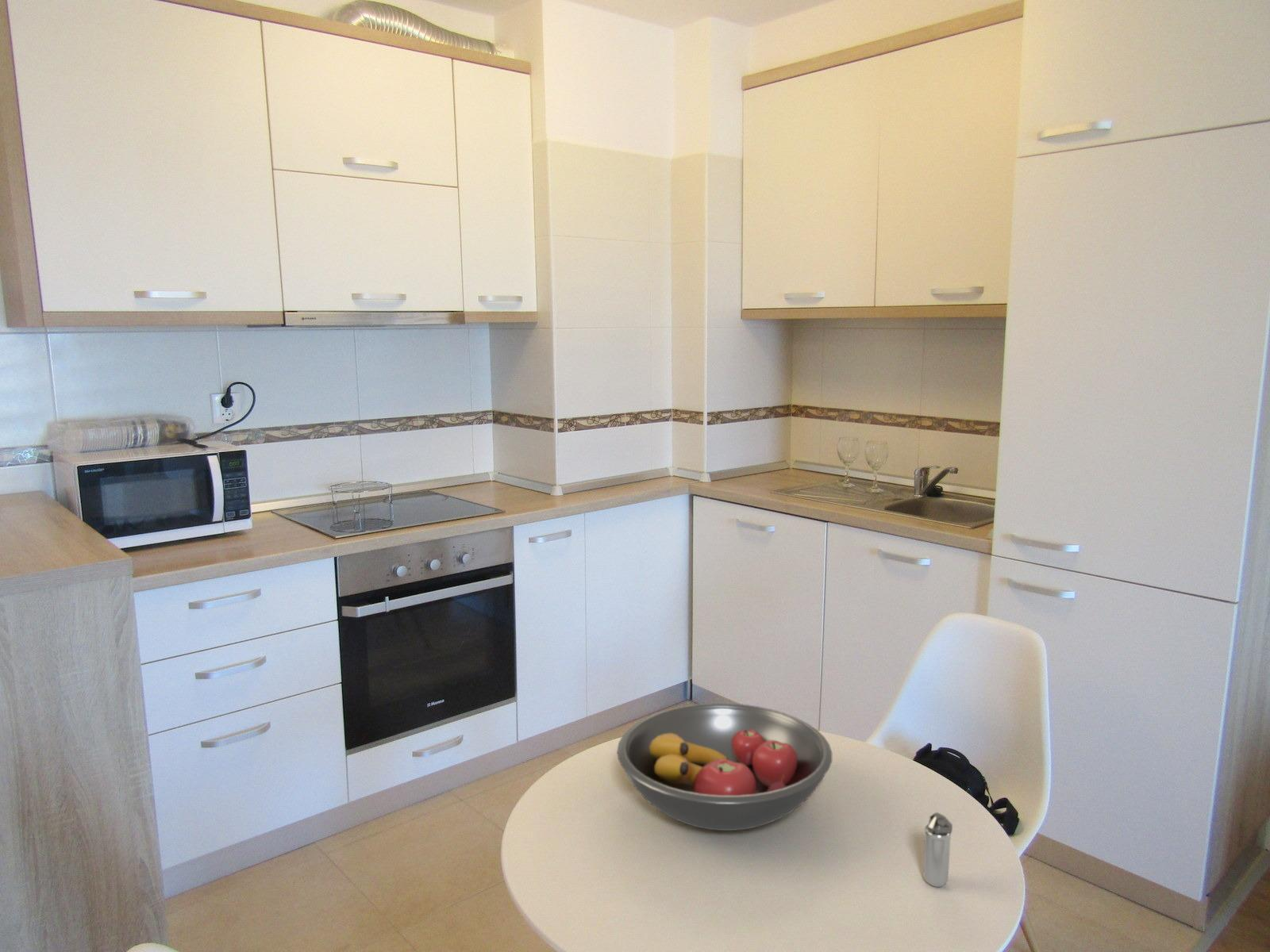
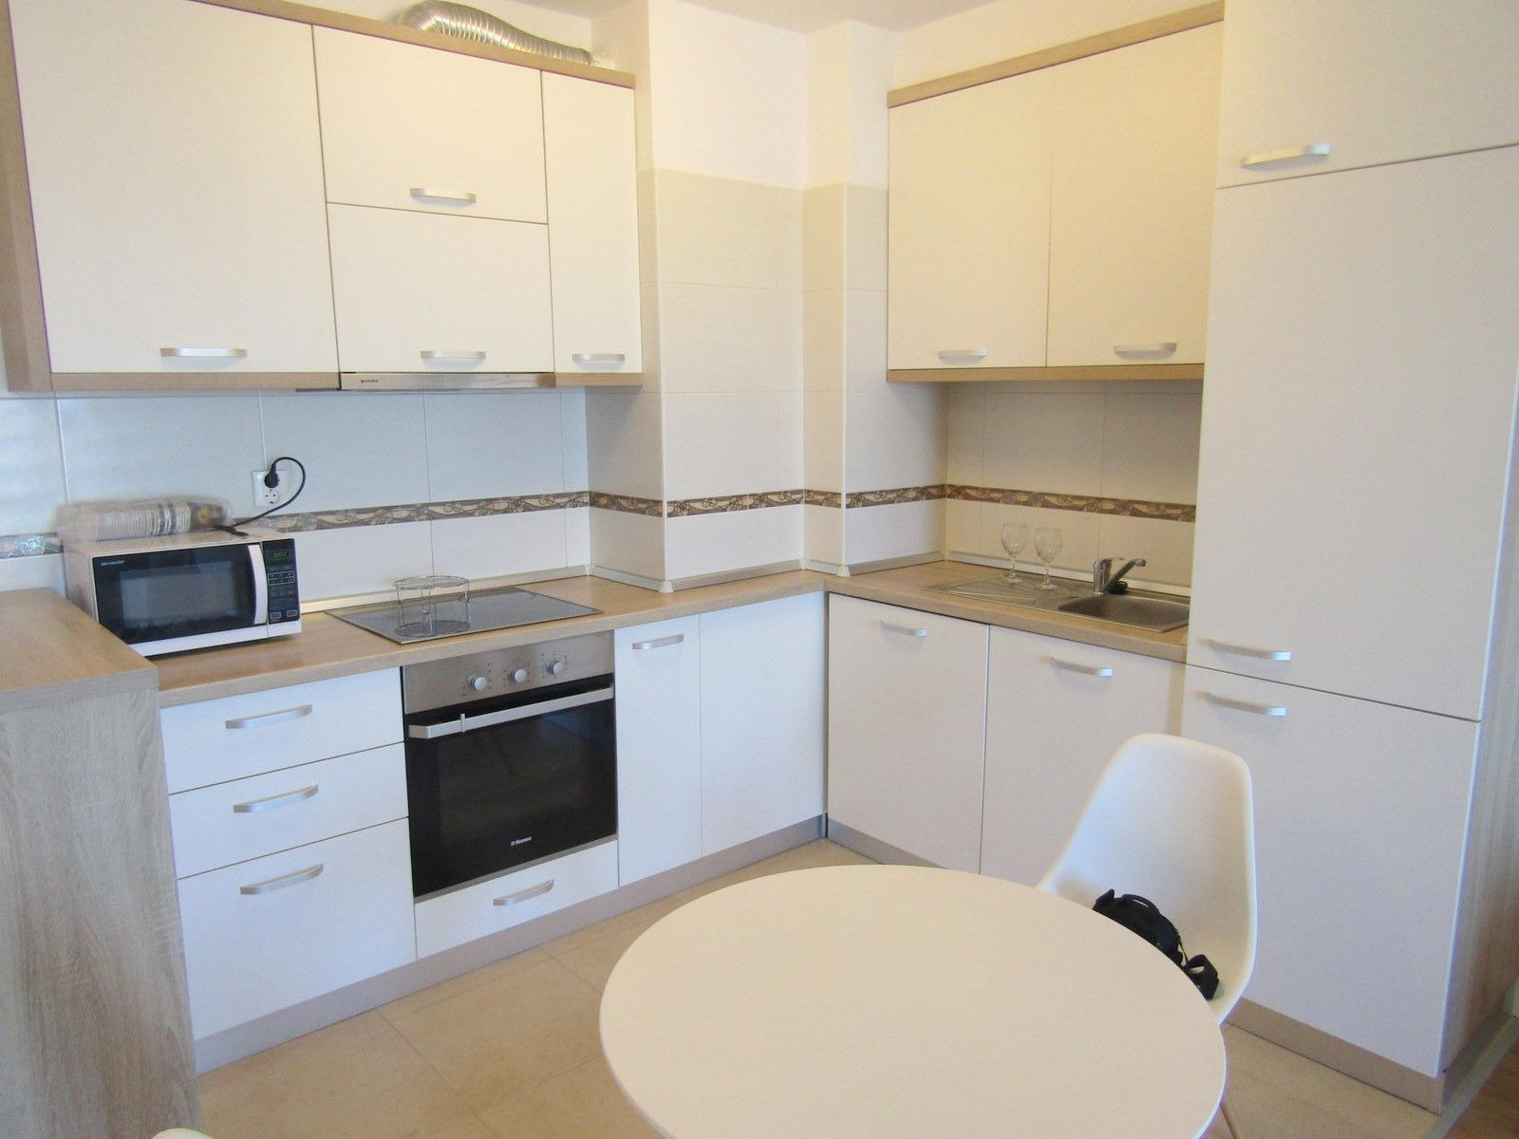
- shaker [923,812,953,888]
- fruit bowl [616,702,833,831]
